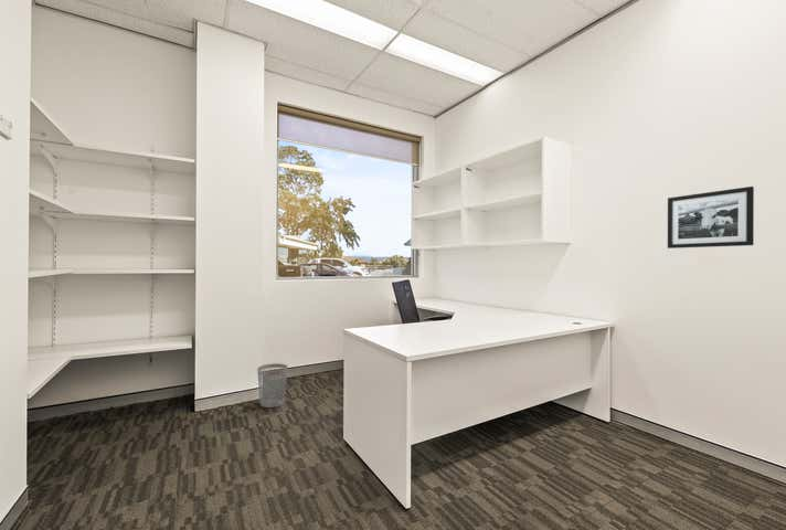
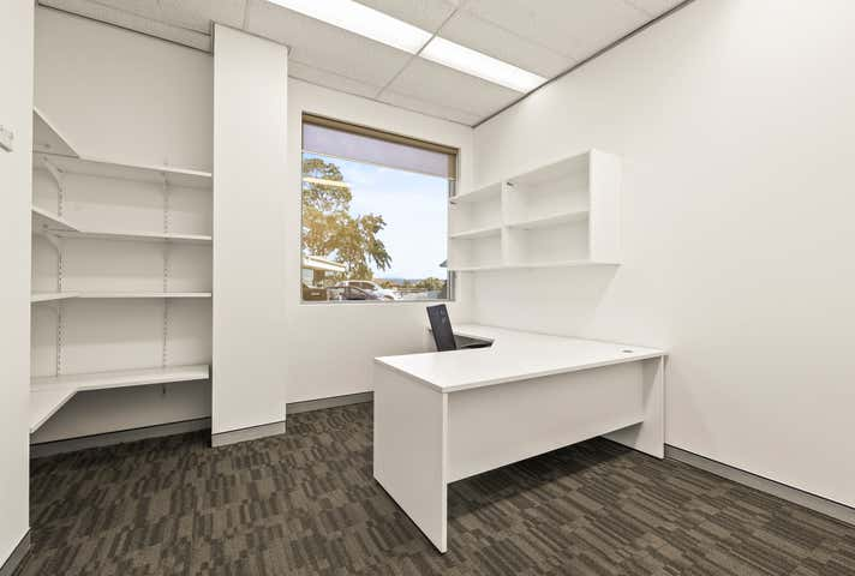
- picture frame [667,186,755,250]
- wastebasket [256,362,289,409]
